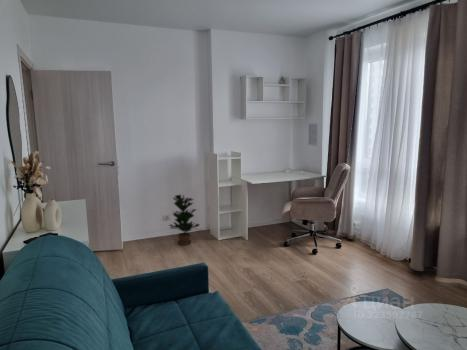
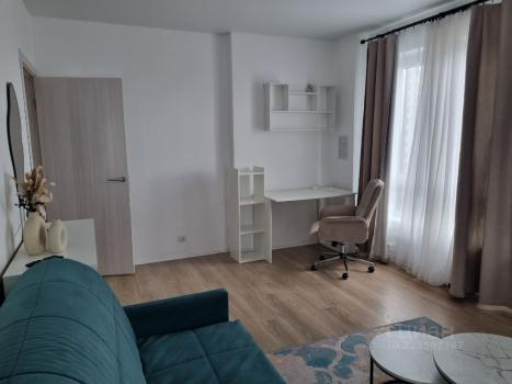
- potted plant [168,194,201,246]
